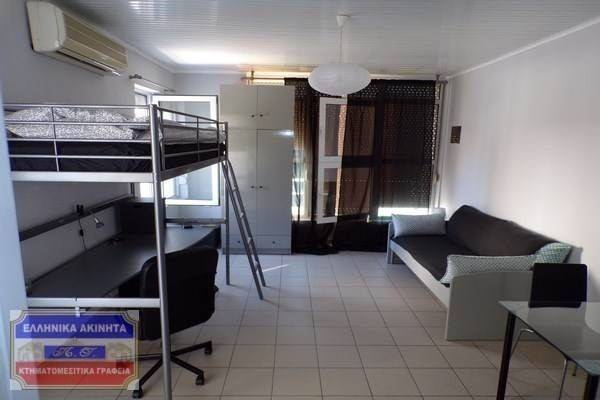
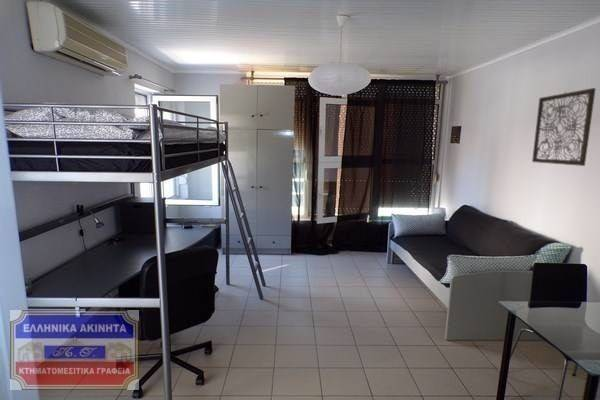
+ wall art [531,87,597,167]
